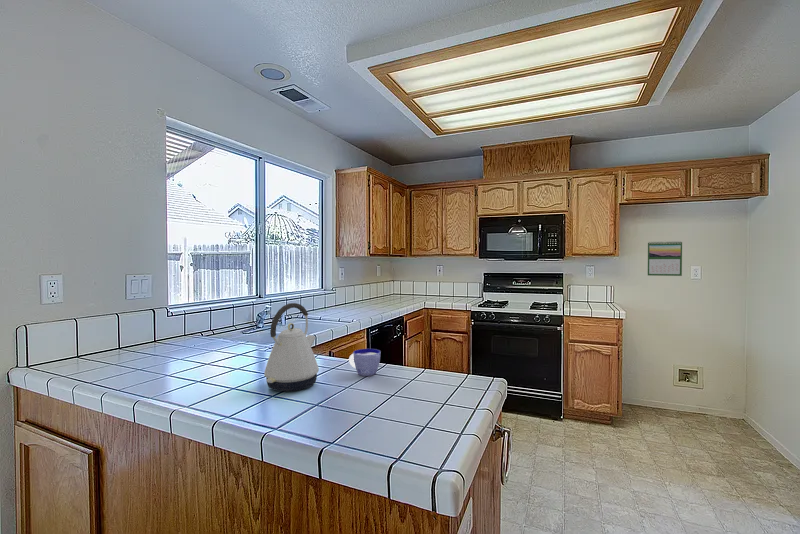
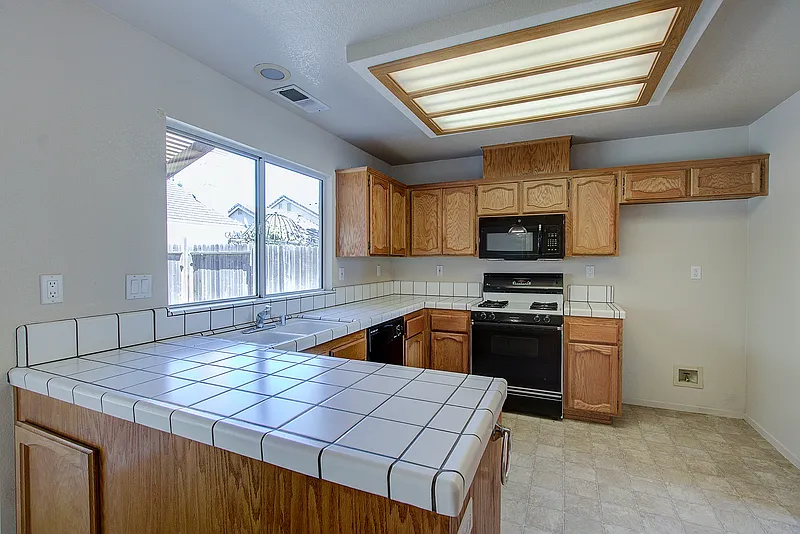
- kettle [263,302,320,393]
- cup [348,348,382,377]
- calendar [647,240,683,277]
